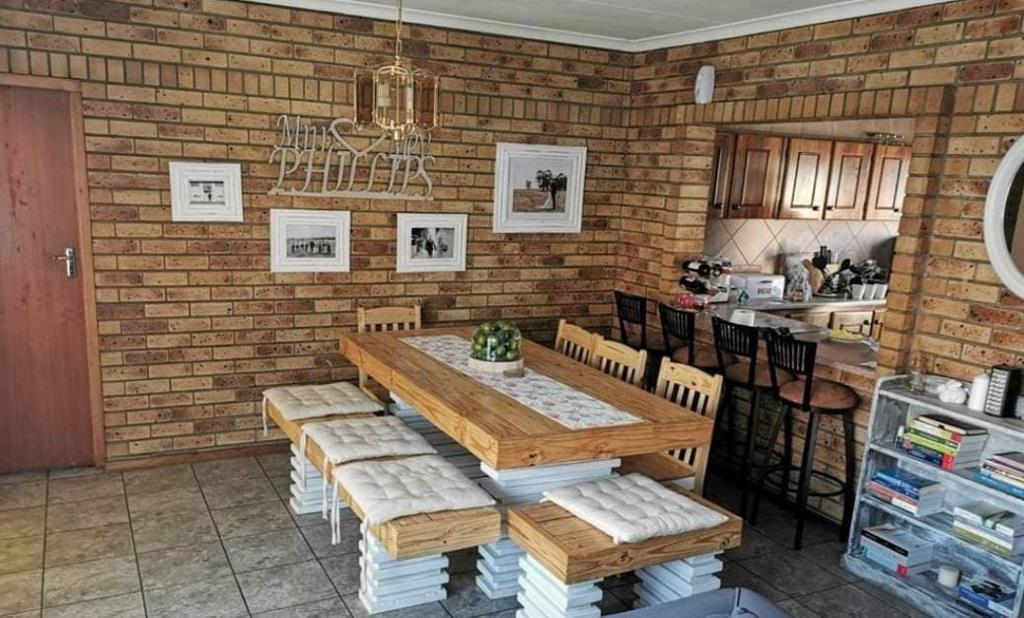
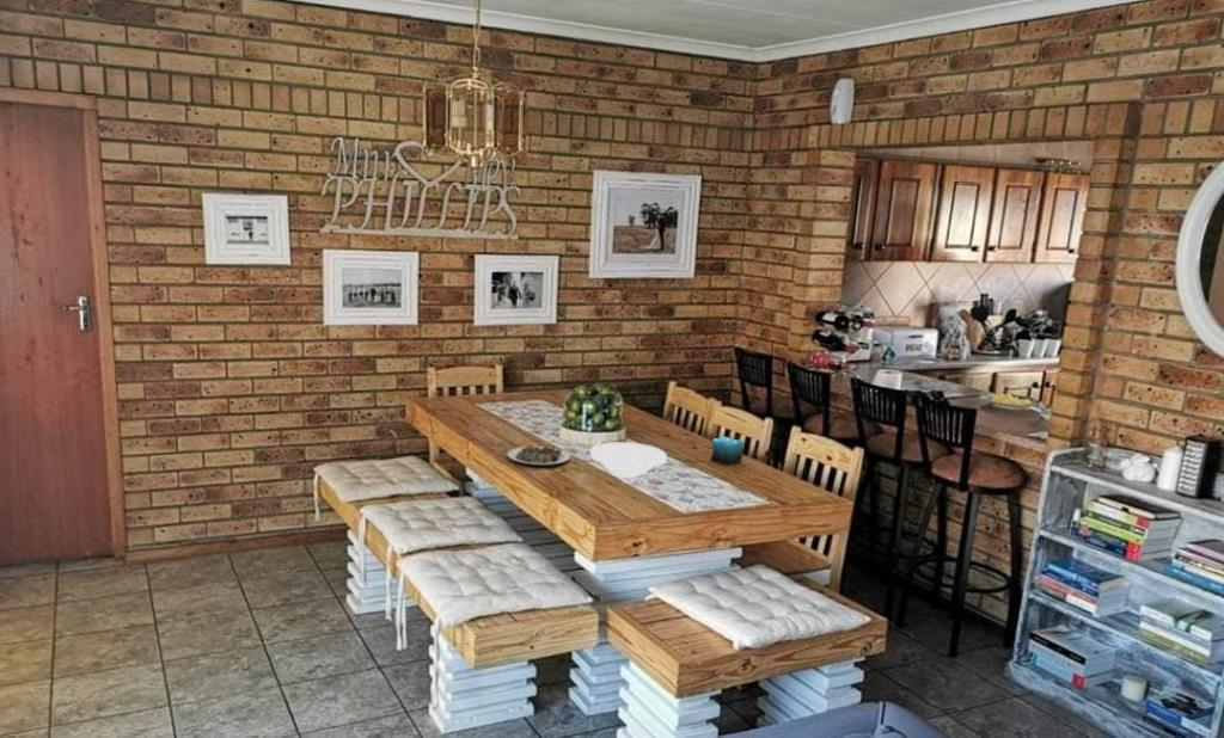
+ plate [589,441,668,479]
+ candle [710,431,745,467]
+ plate [506,445,571,468]
